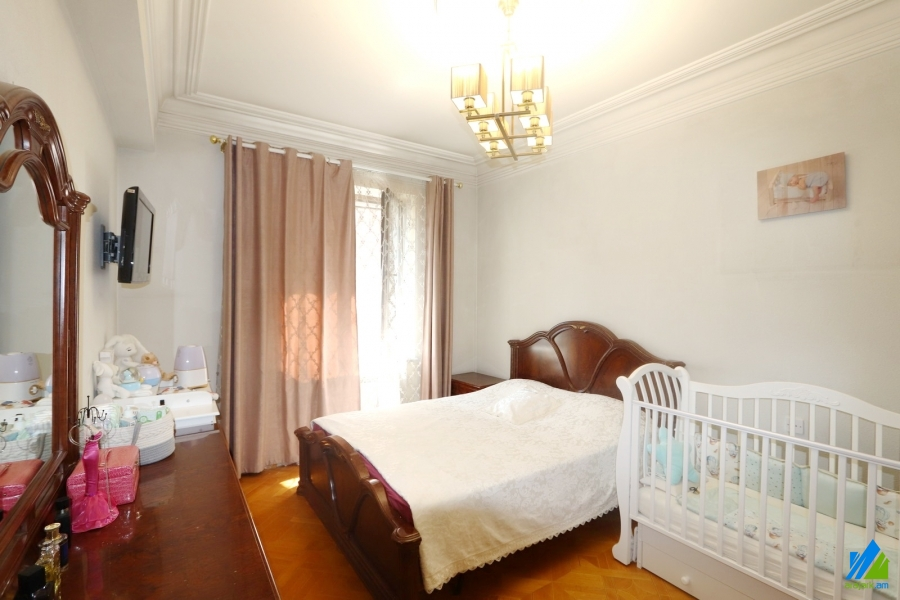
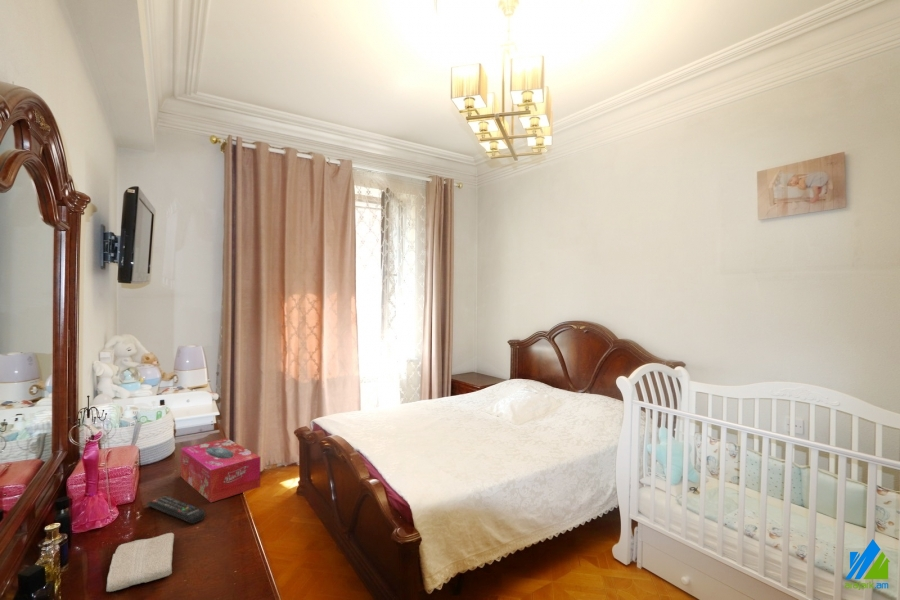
+ washcloth [106,532,175,593]
+ remote control [146,494,207,525]
+ tissue box [180,437,261,503]
